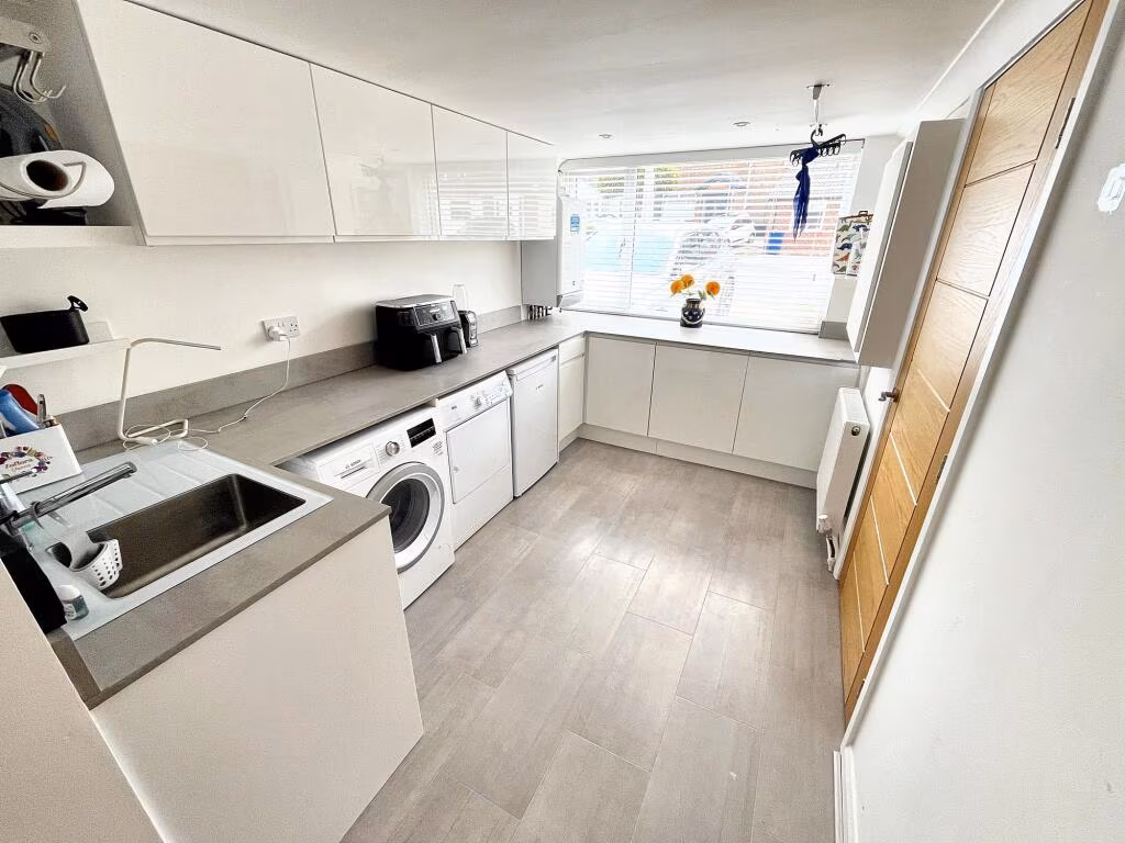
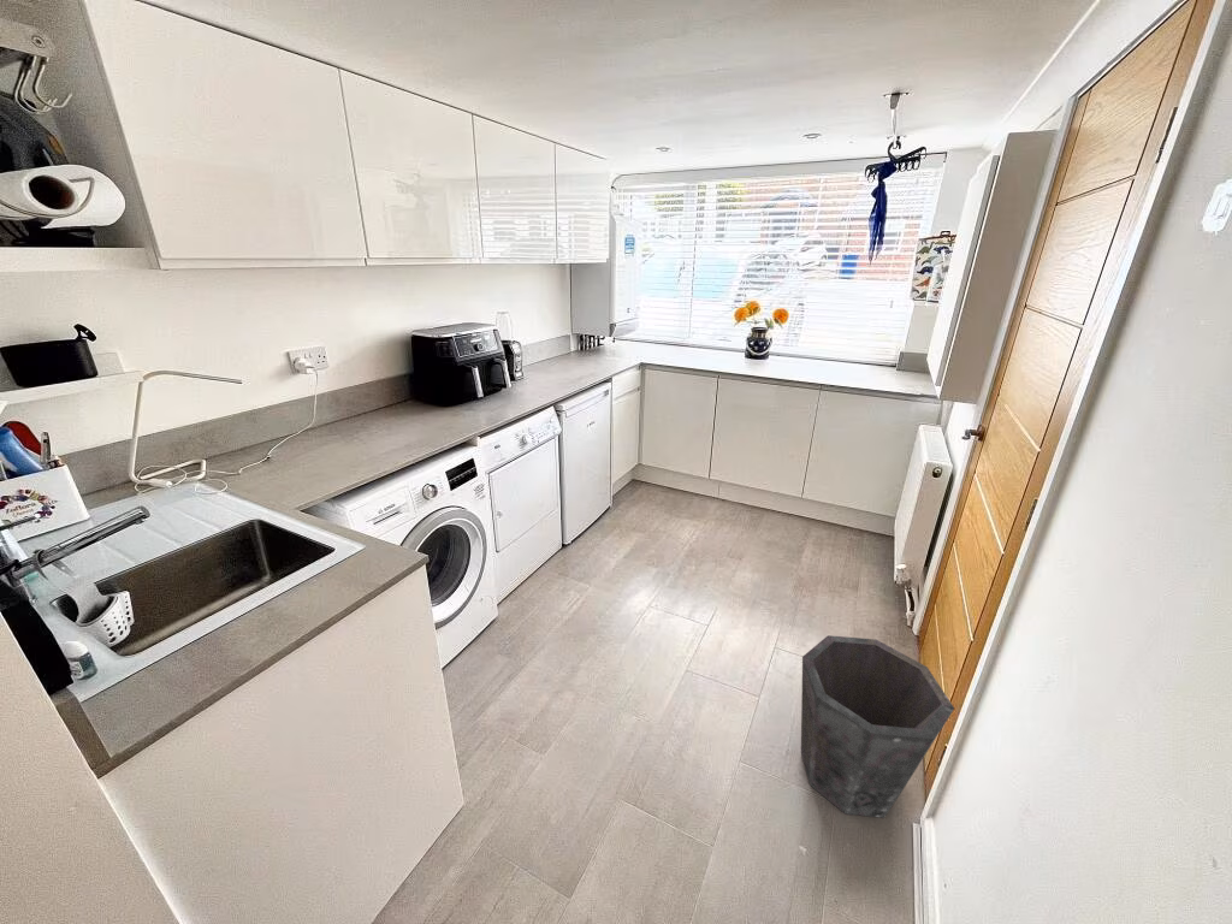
+ waste bin [800,634,955,819]
